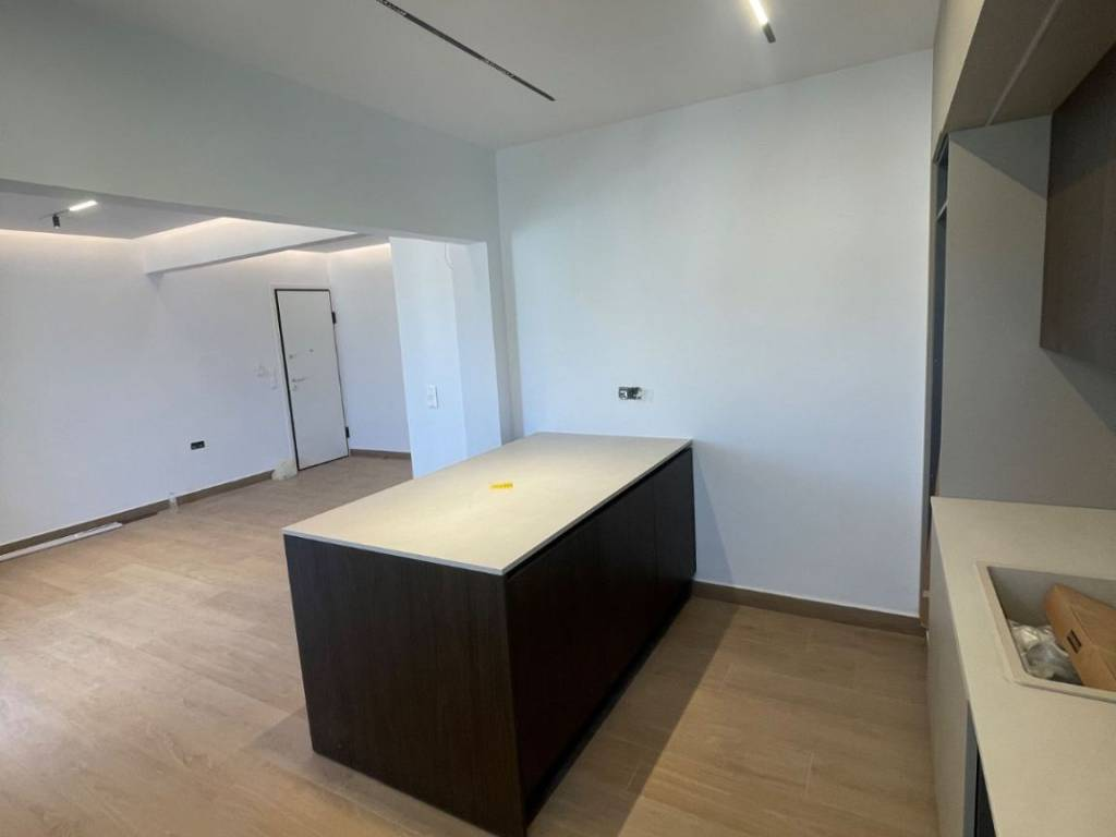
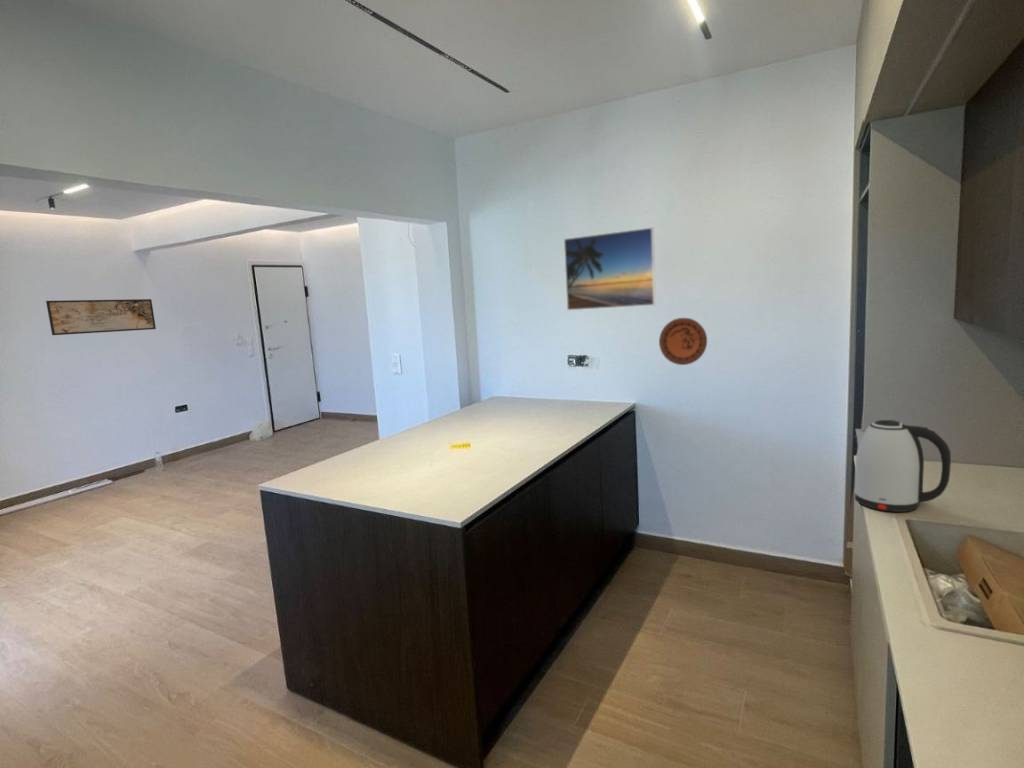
+ decorative plate [658,317,708,366]
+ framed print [45,298,157,336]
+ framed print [563,226,657,311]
+ kettle [853,419,952,513]
